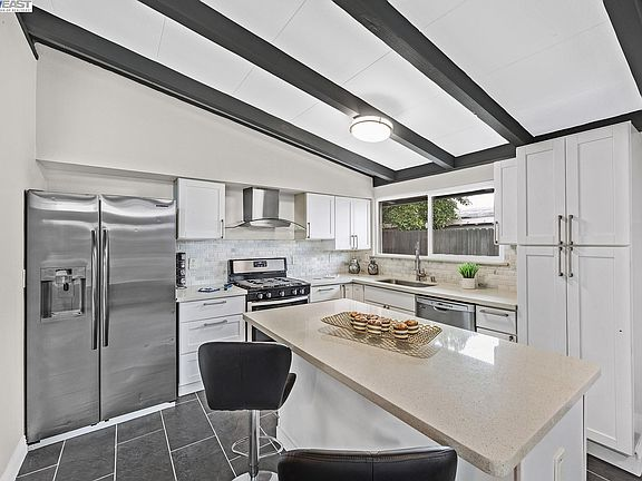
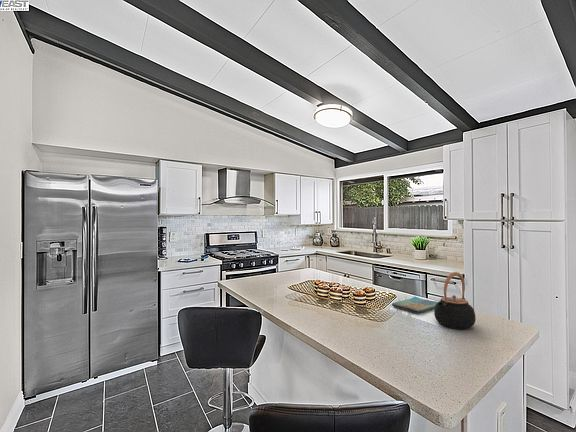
+ teapot [433,271,477,330]
+ dish towel [391,295,439,314]
